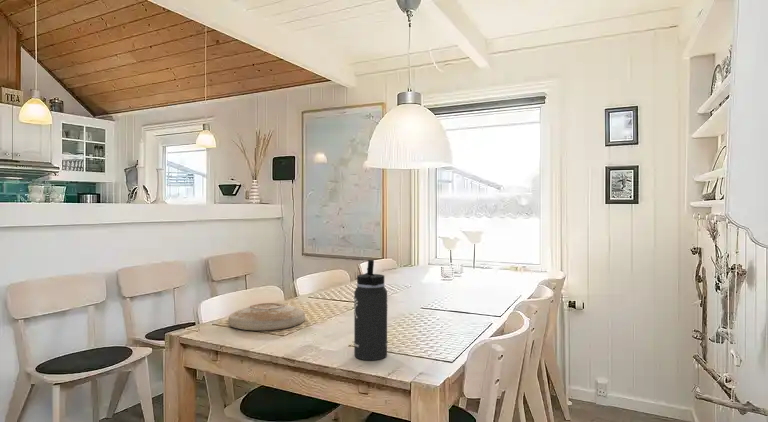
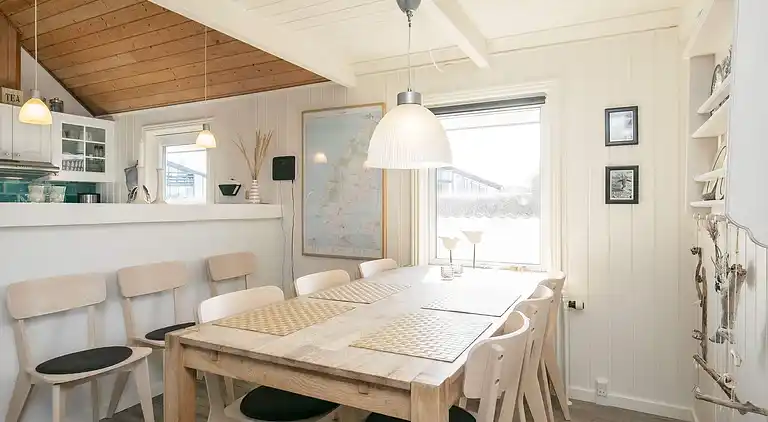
- plate [227,302,306,331]
- thermos bottle [353,259,389,361]
